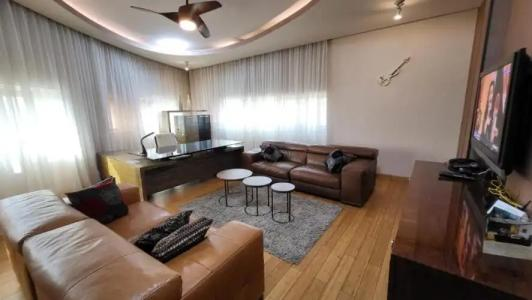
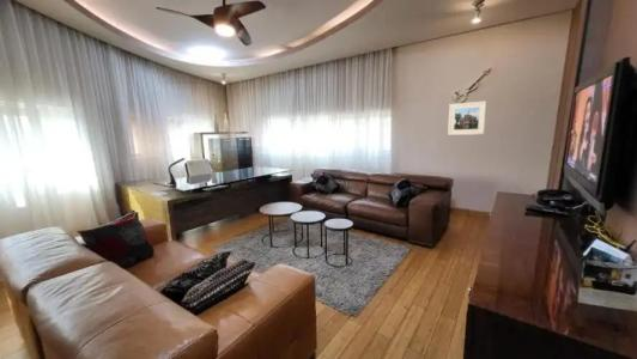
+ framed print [447,99,487,136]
